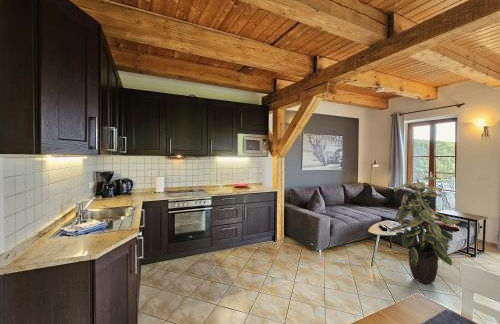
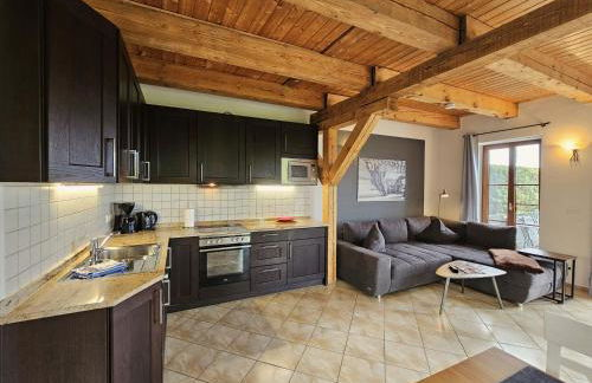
- indoor plant [388,176,461,285]
